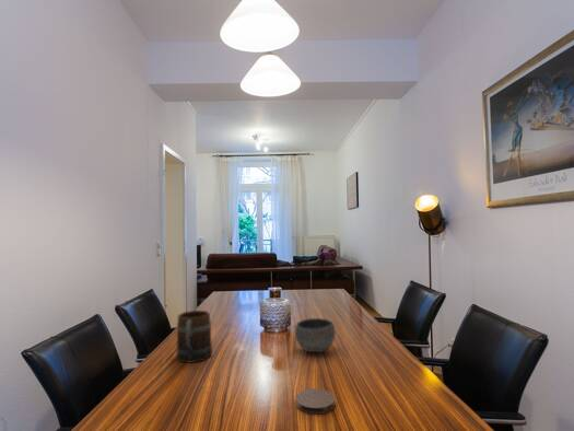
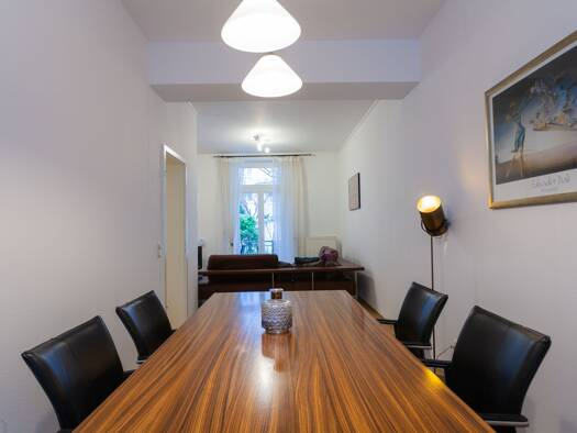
- bowl [294,317,337,353]
- mug [176,310,213,364]
- coaster [295,387,337,415]
